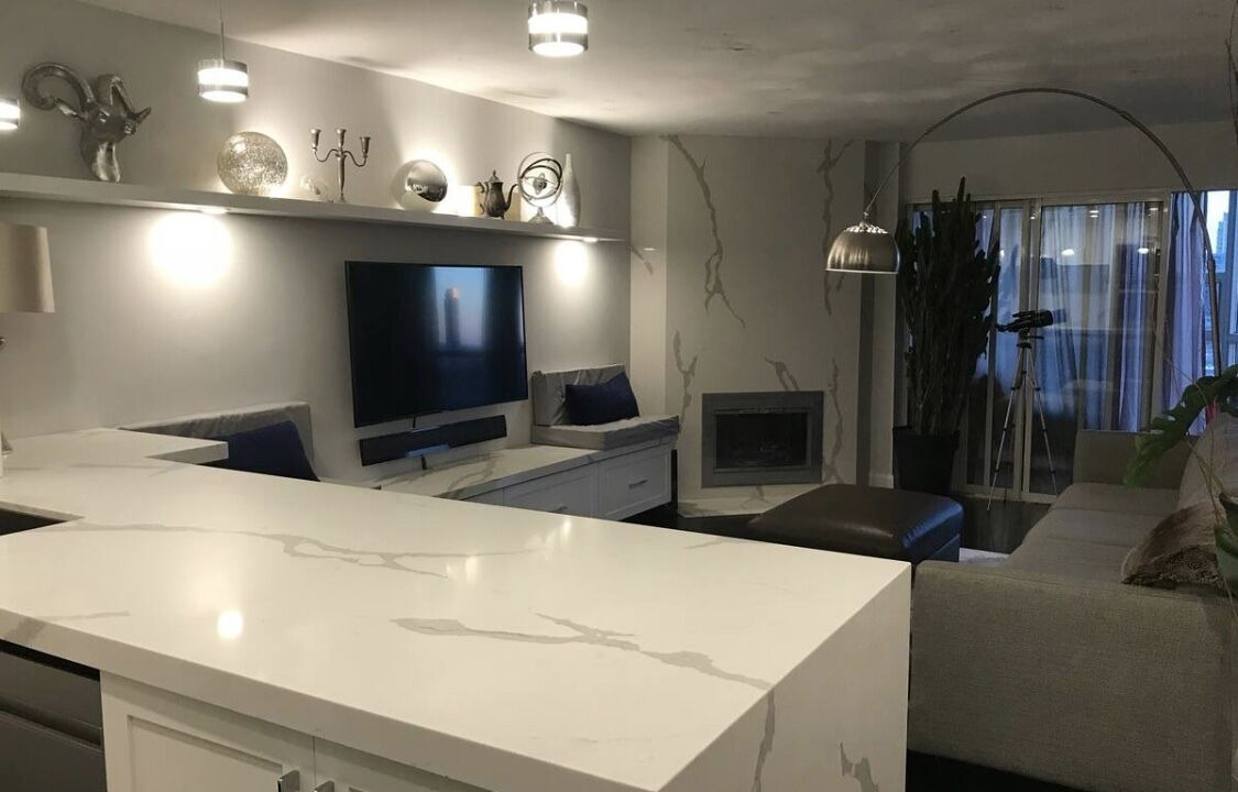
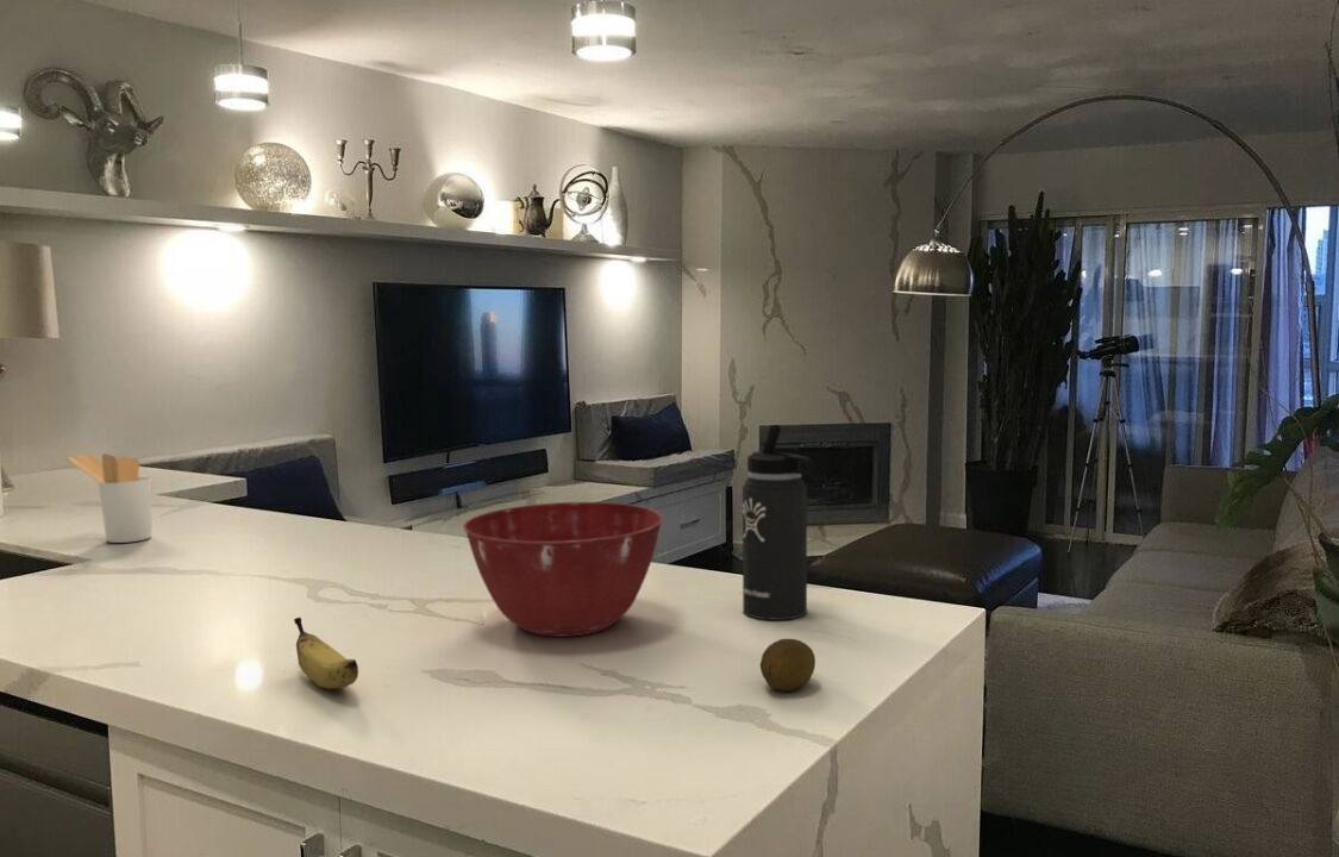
+ fruit [759,638,816,693]
+ thermos bottle [742,424,814,621]
+ banana [293,617,359,690]
+ mixing bowl [462,501,664,638]
+ utensil holder [67,452,152,544]
